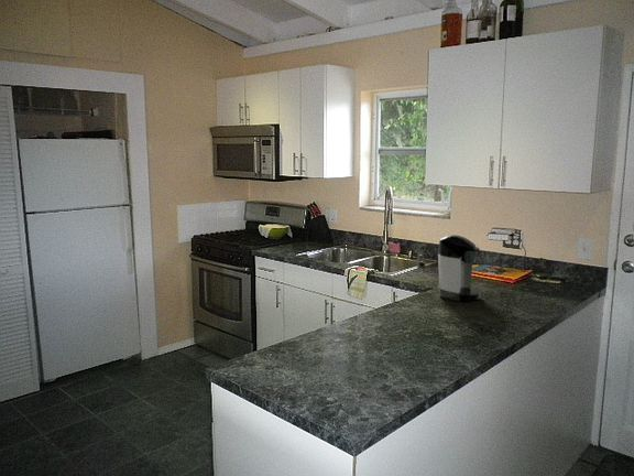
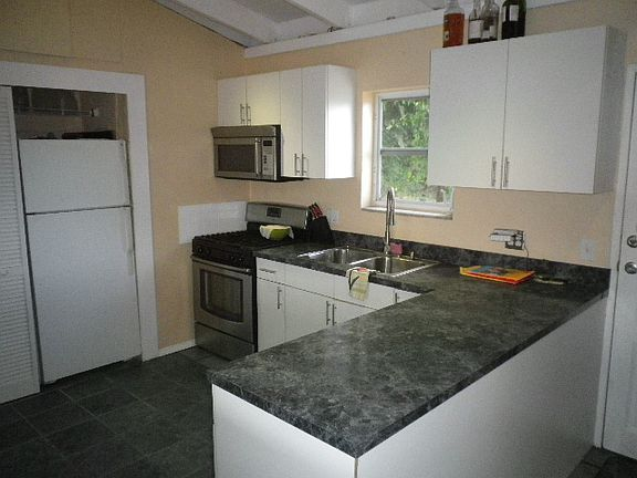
- coffee maker [416,234,481,302]
